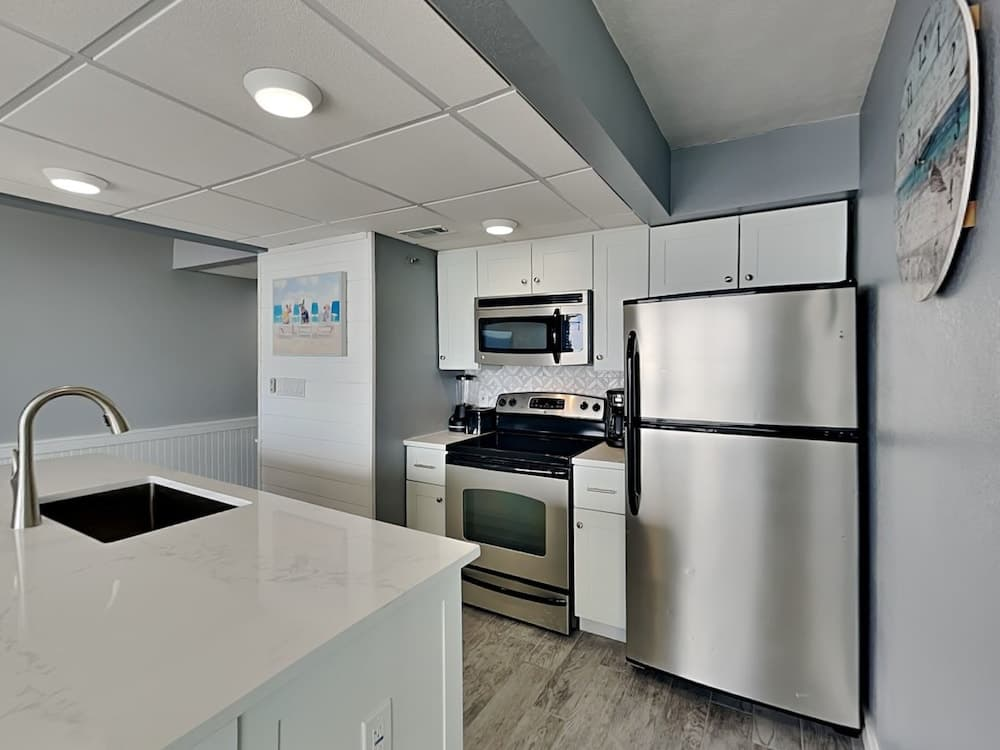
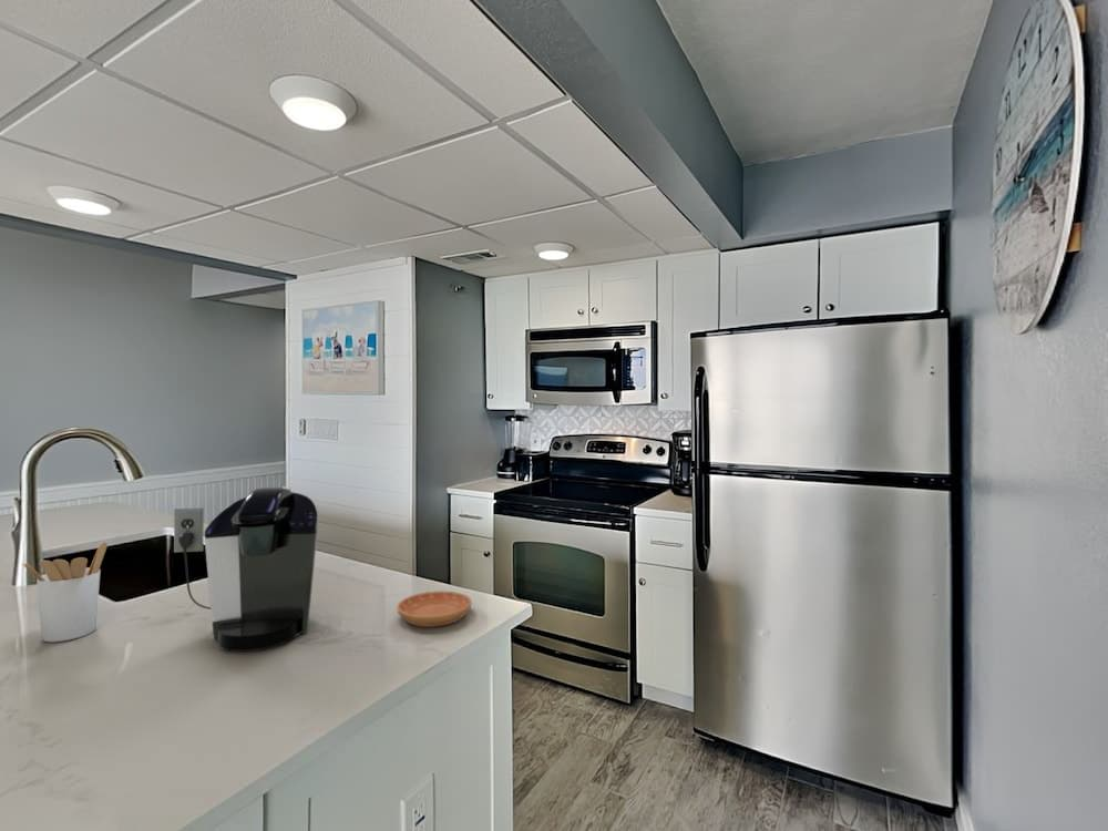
+ saucer [396,589,473,628]
+ coffee maker [173,486,319,653]
+ utensil holder [22,541,109,643]
